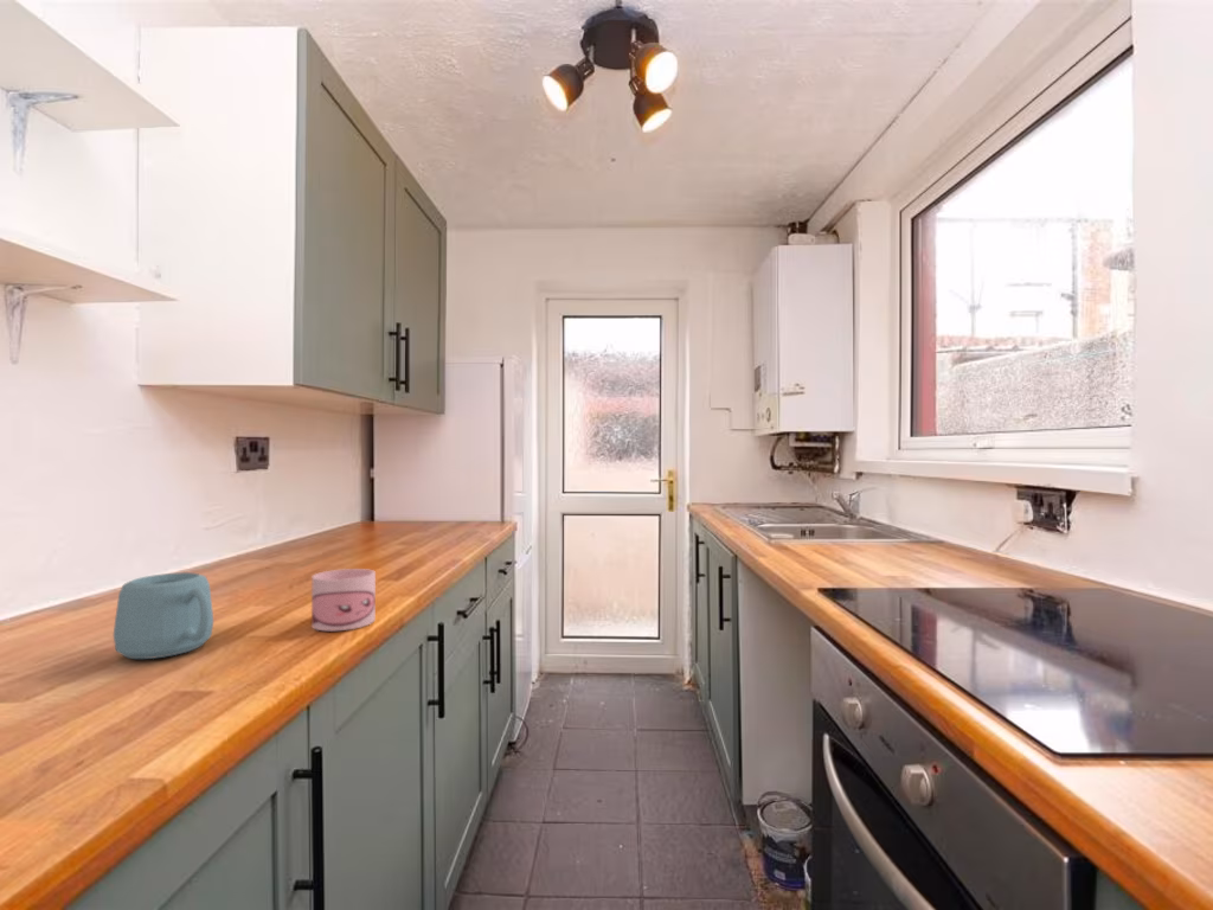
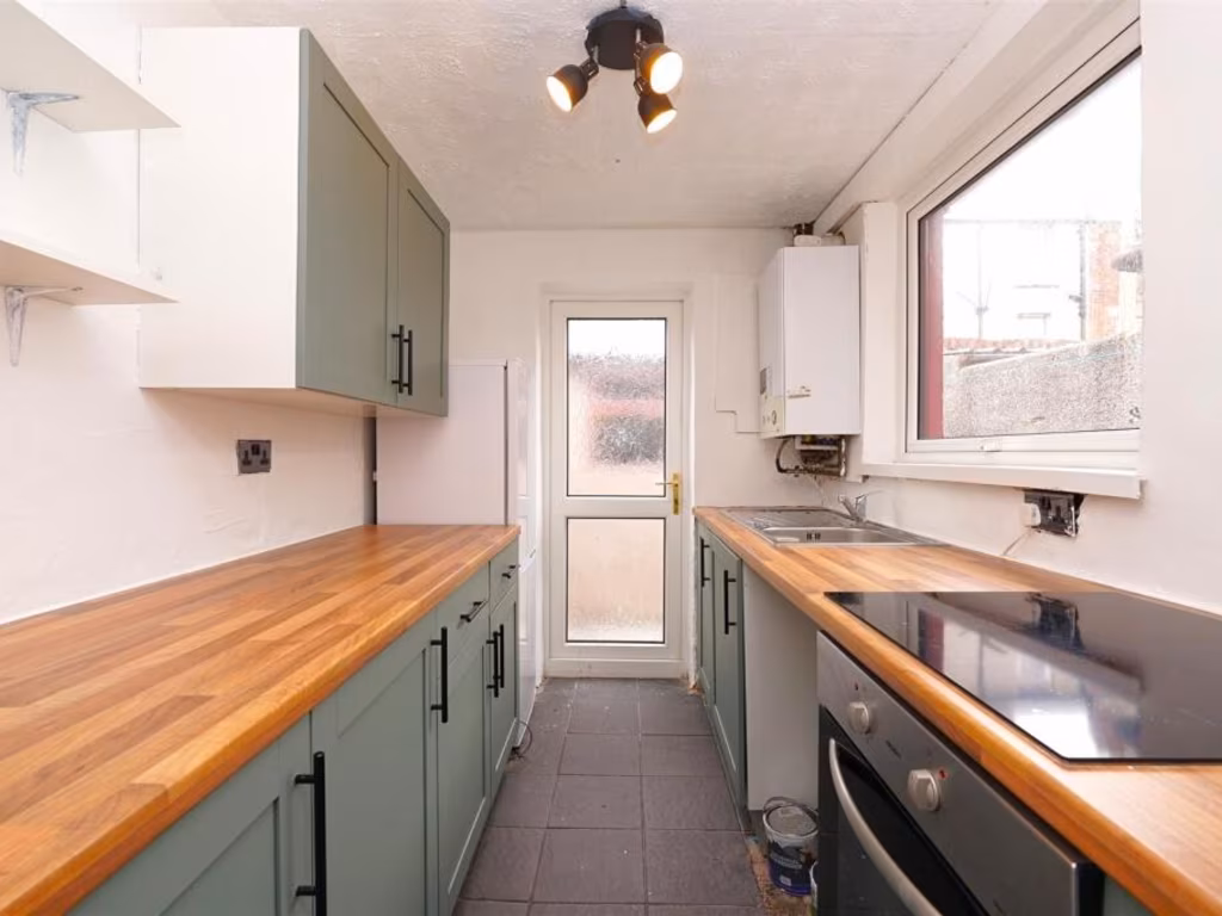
- mug [113,571,214,660]
- mug [310,568,377,632]
